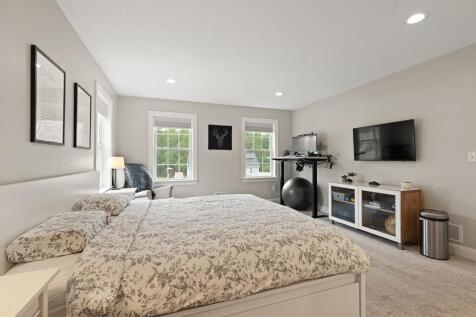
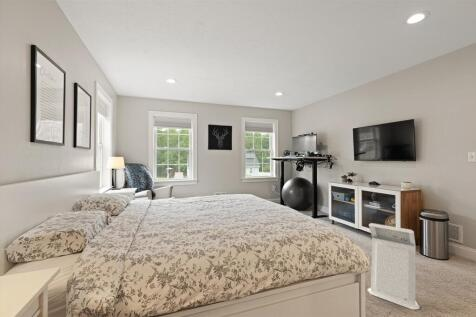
+ lectern [366,222,420,311]
